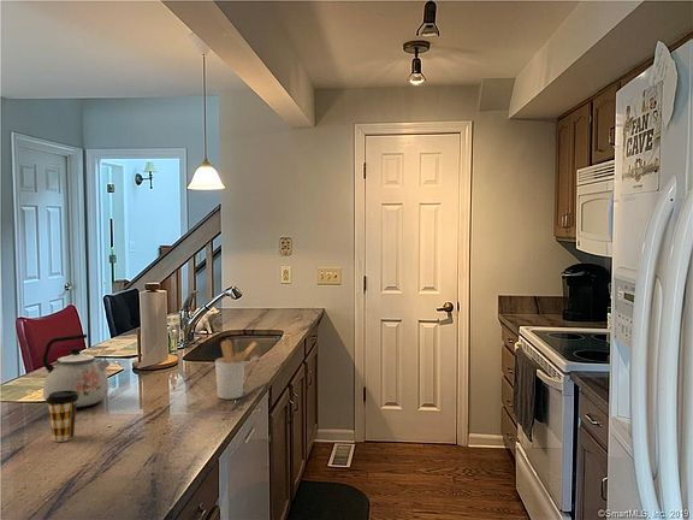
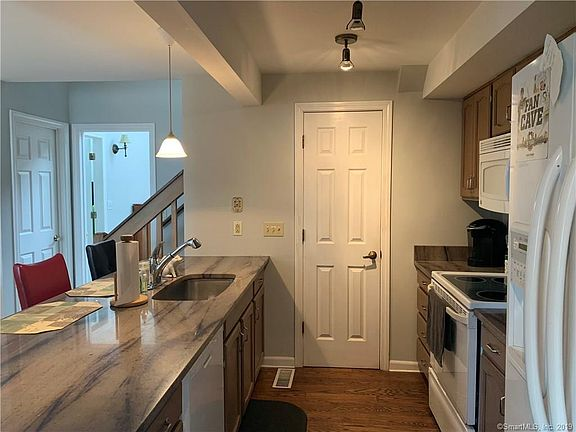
- coffee cup [45,390,78,443]
- utensil holder [214,338,259,400]
- kettle [42,333,111,408]
